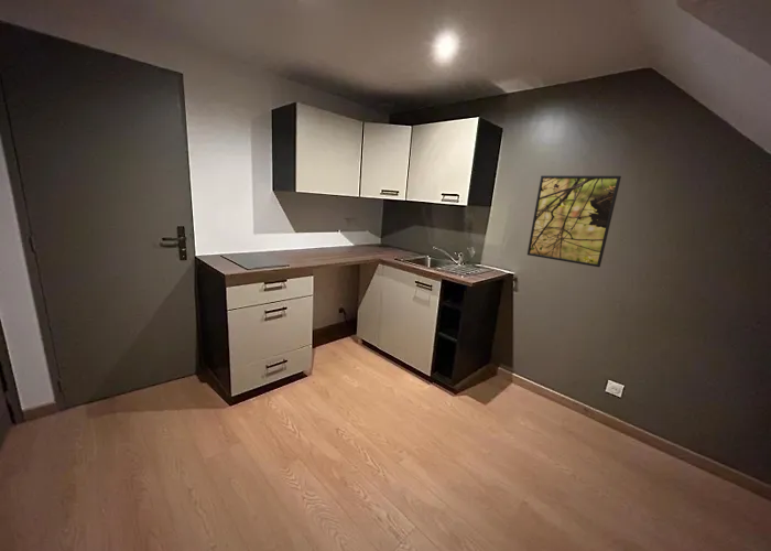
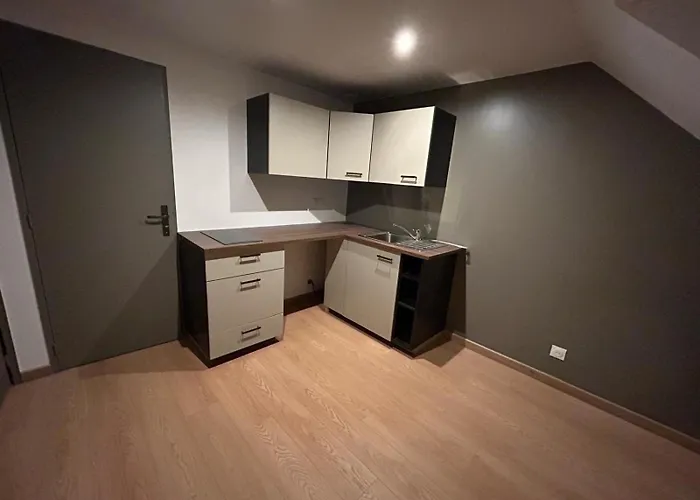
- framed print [526,174,622,268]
